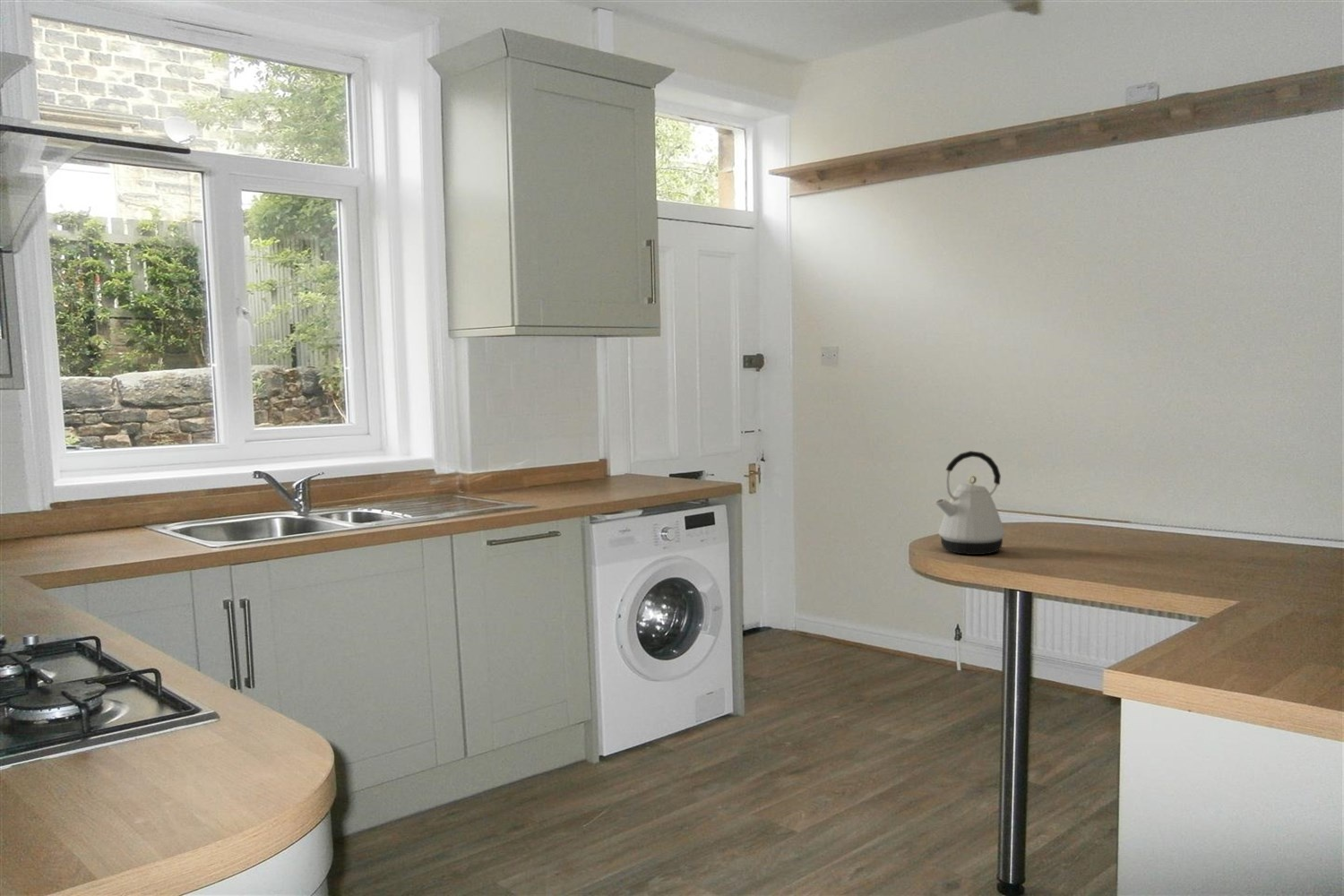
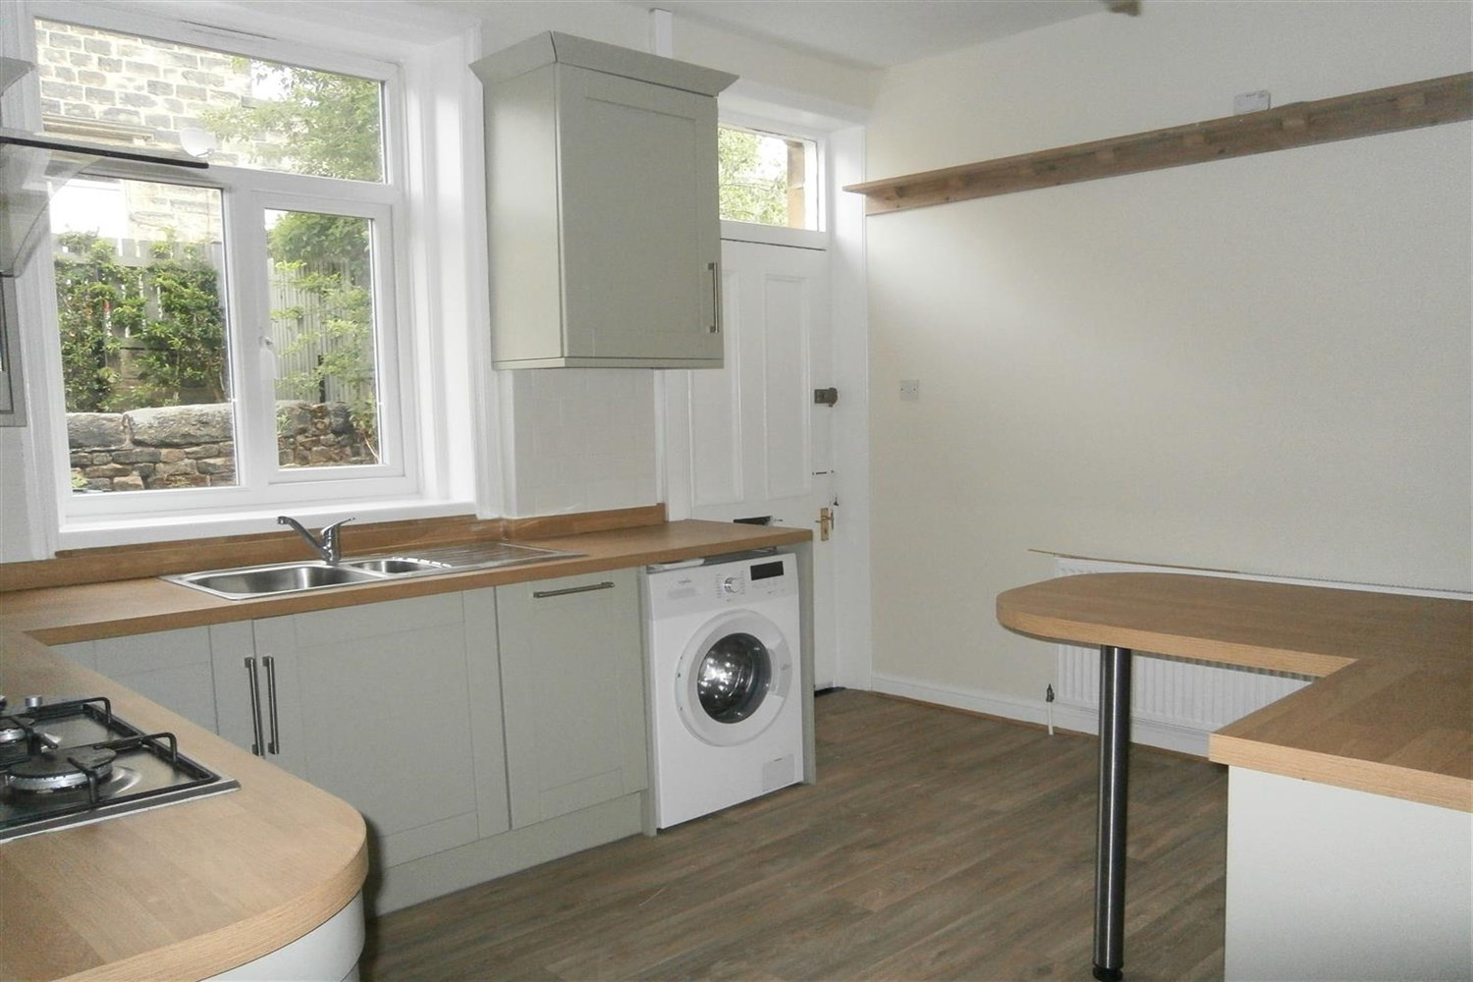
- kettle [935,450,1006,556]
